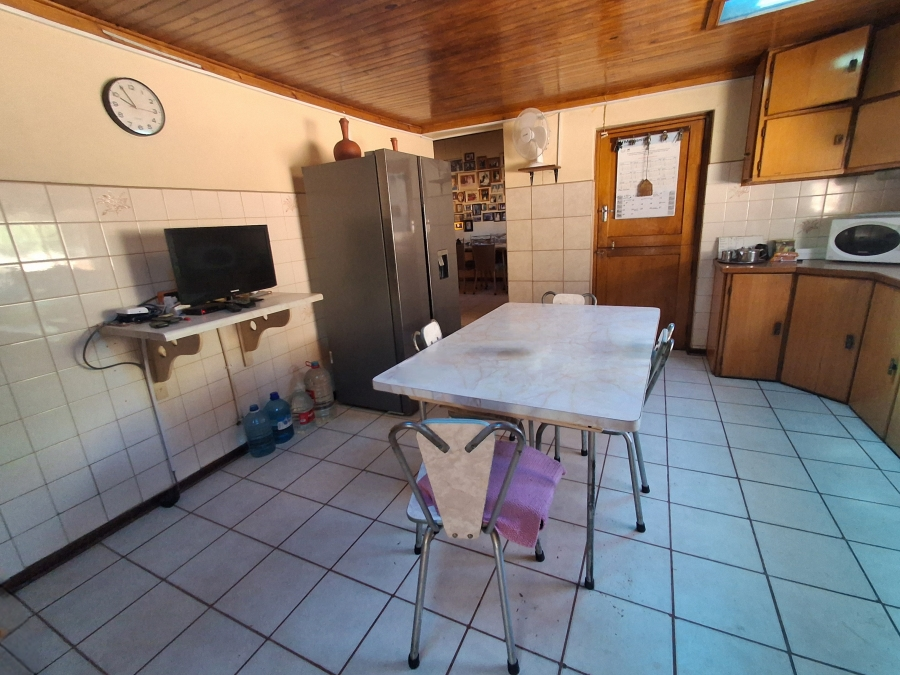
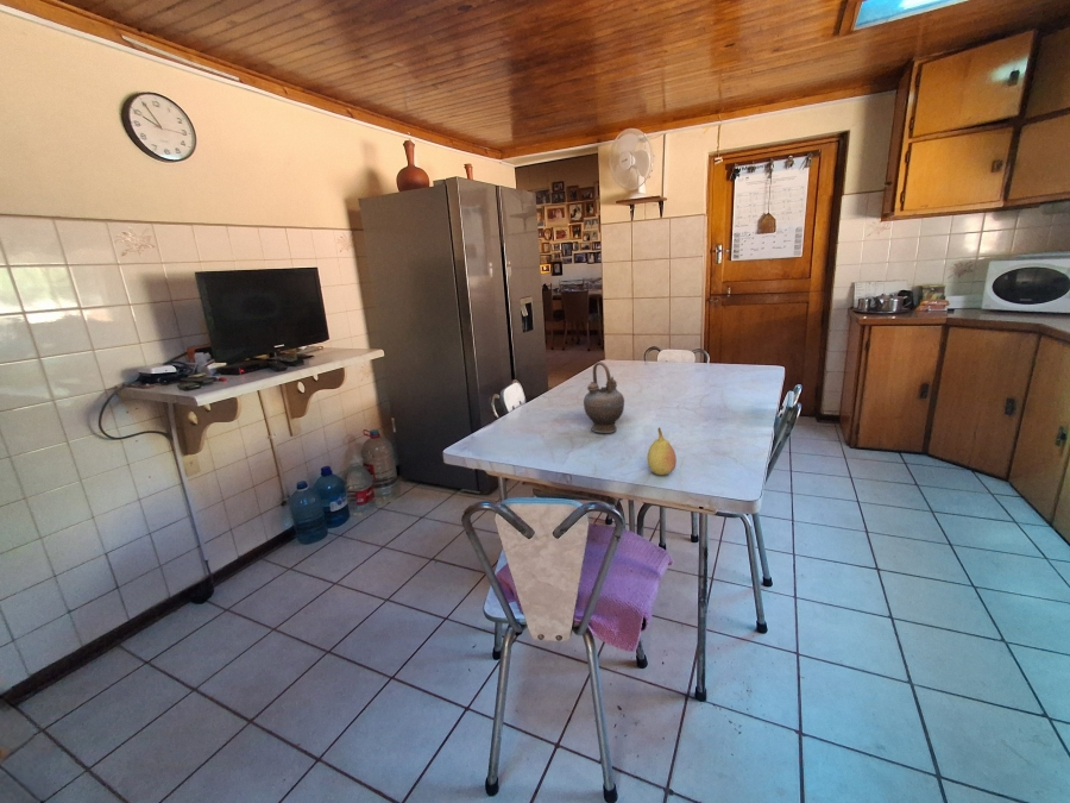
+ teapot [583,360,625,434]
+ fruit [646,426,678,476]
